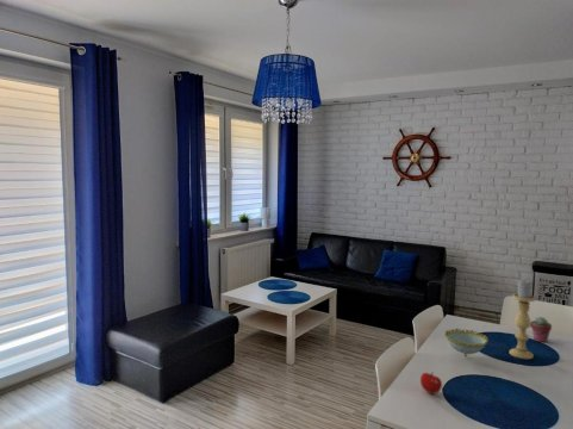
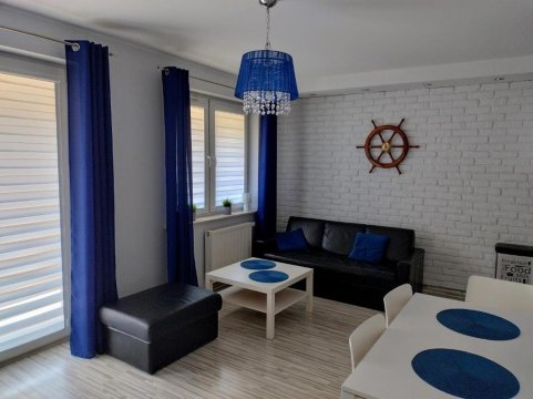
- decorative bowl [443,328,490,359]
- potted succulent [530,316,553,343]
- apple [419,371,443,394]
- candle holder [509,279,537,360]
